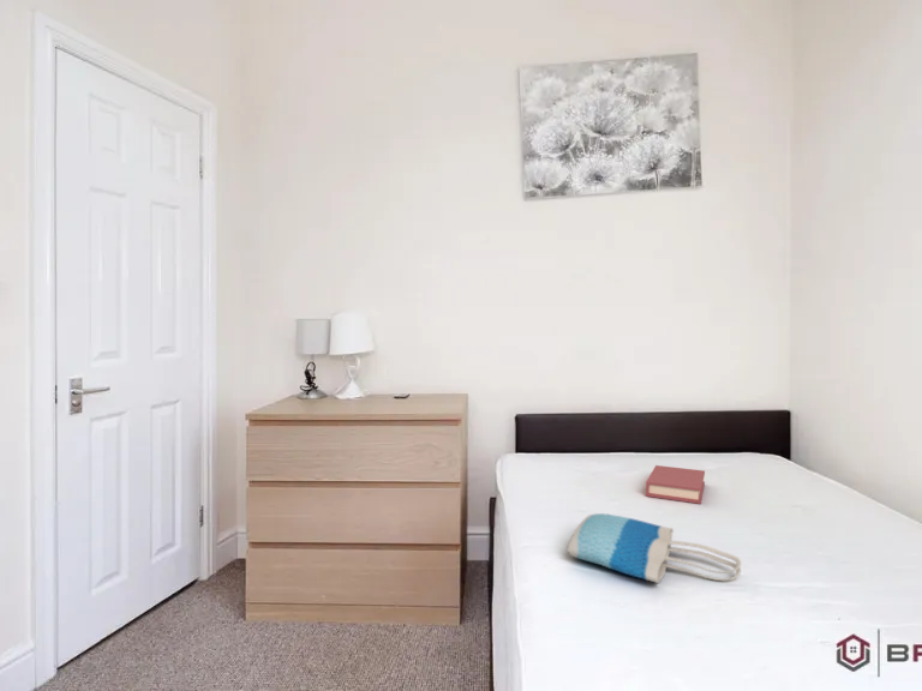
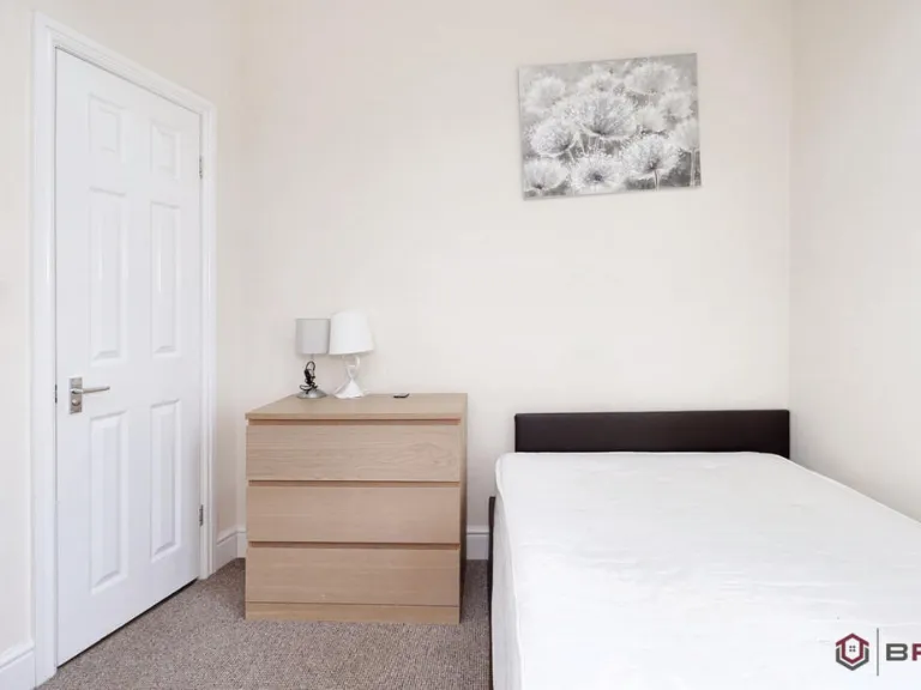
- book [645,464,706,505]
- tote bag [565,512,743,584]
